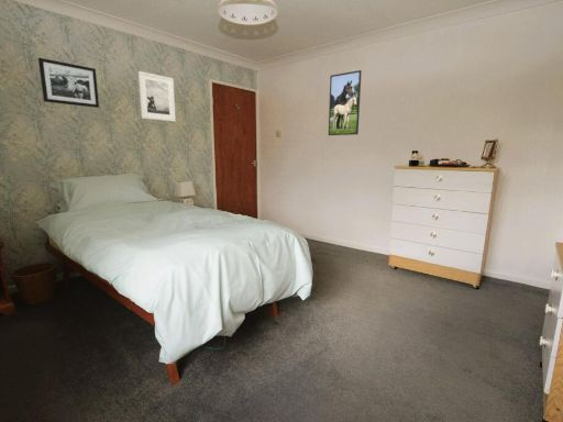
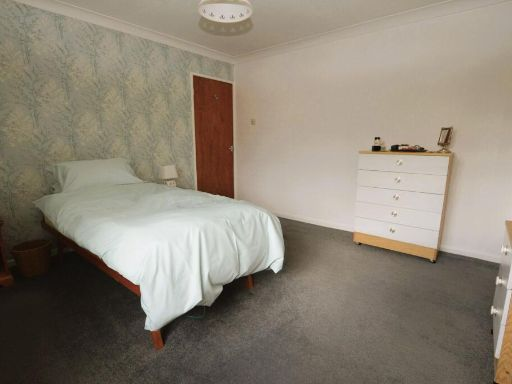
- picture frame [37,57,100,109]
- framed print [136,70,177,123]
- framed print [328,69,363,136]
